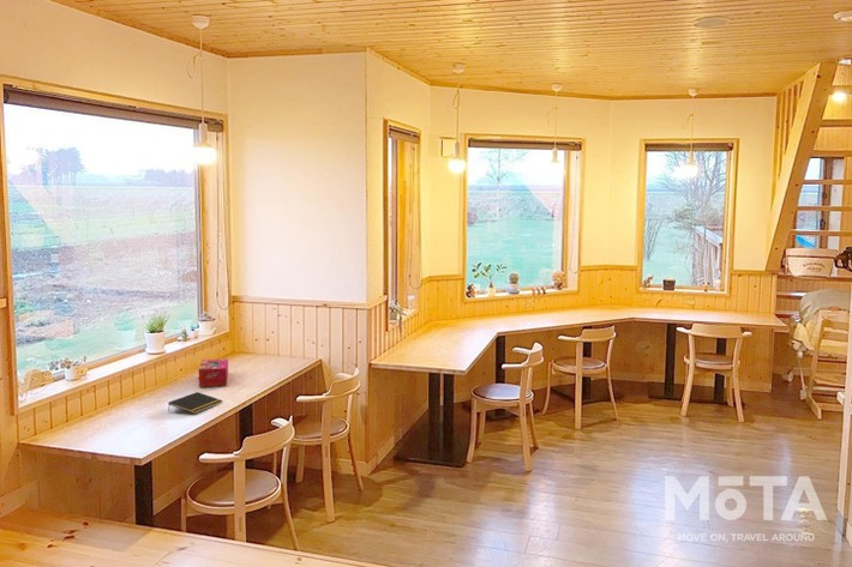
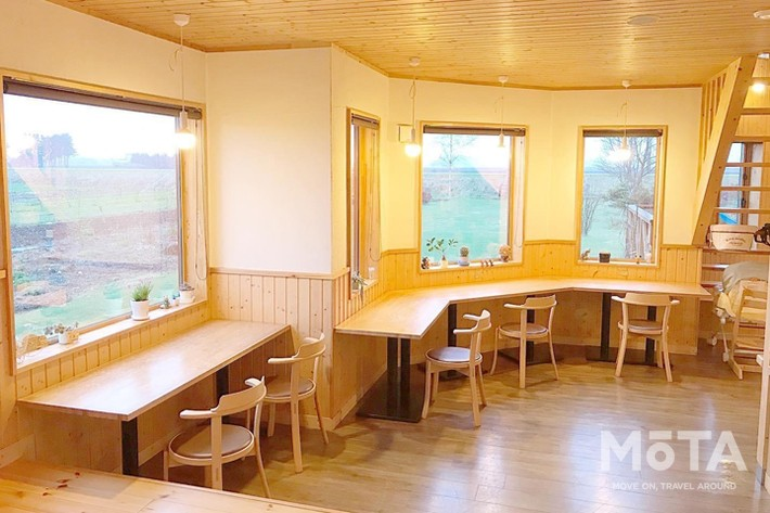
- notepad [167,391,223,415]
- tissue box [198,357,229,388]
